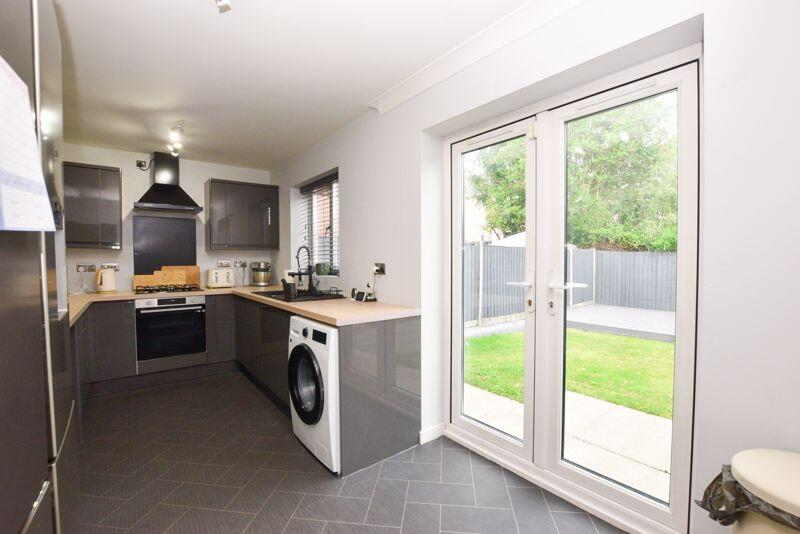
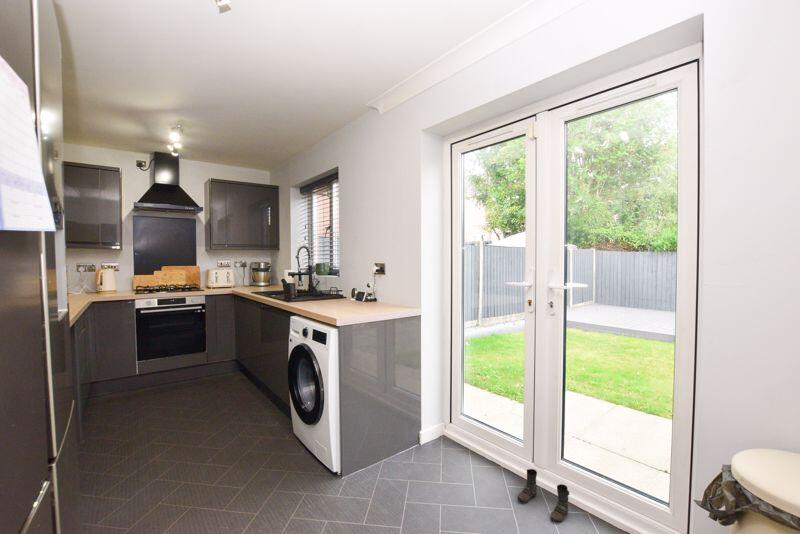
+ boots [516,468,570,523]
